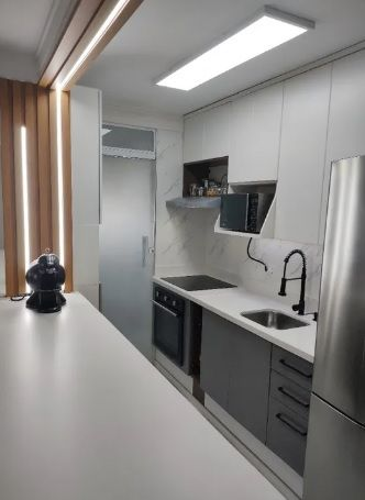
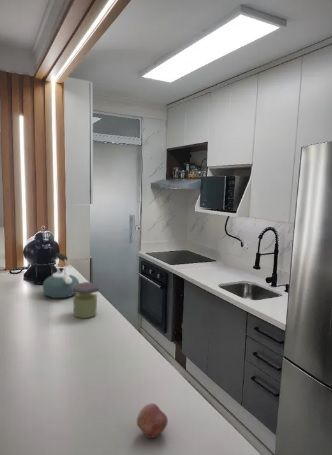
+ kettle [42,252,80,299]
+ jar [72,281,100,319]
+ fruit [136,402,169,439]
